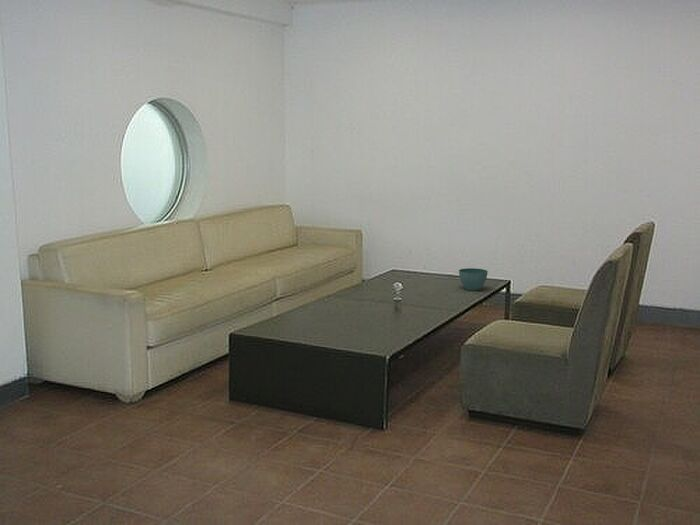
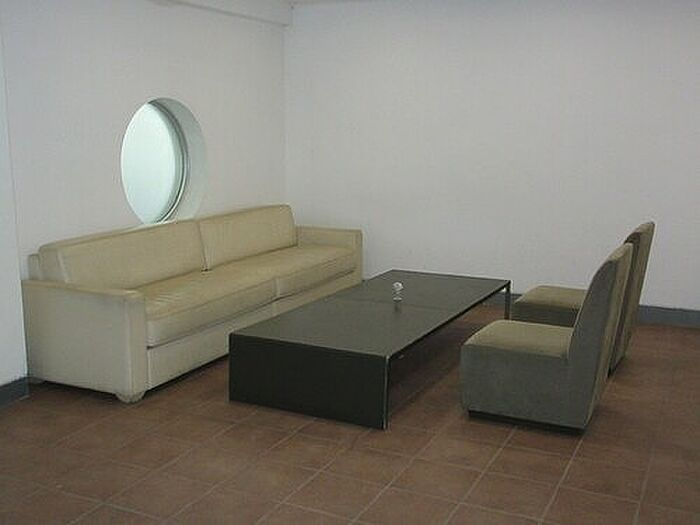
- plant pot [458,267,489,292]
